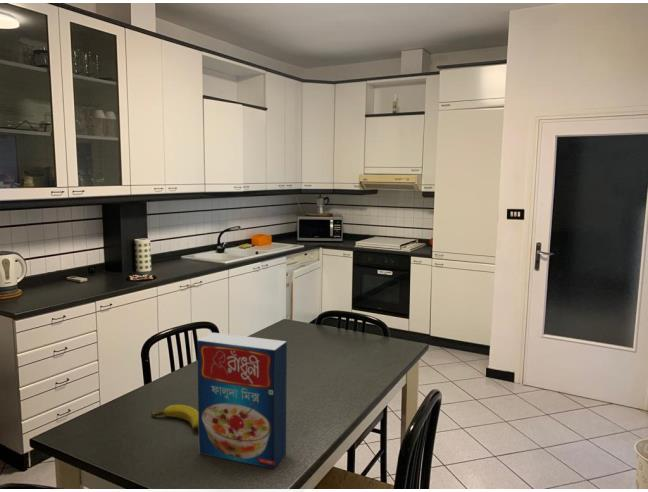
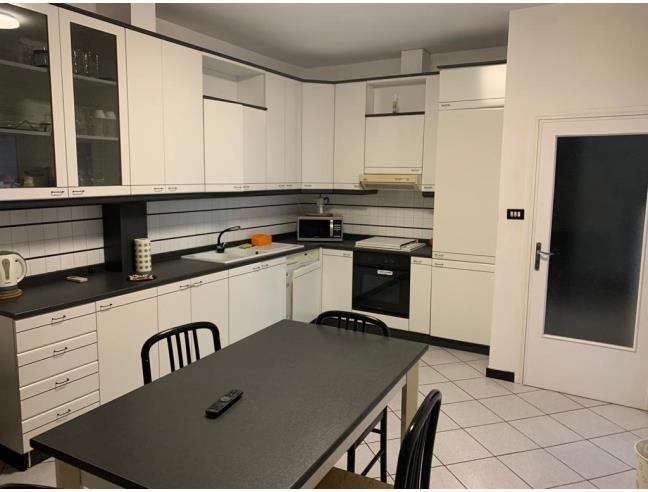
- cereal box [196,332,288,470]
- banana [150,404,199,431]
